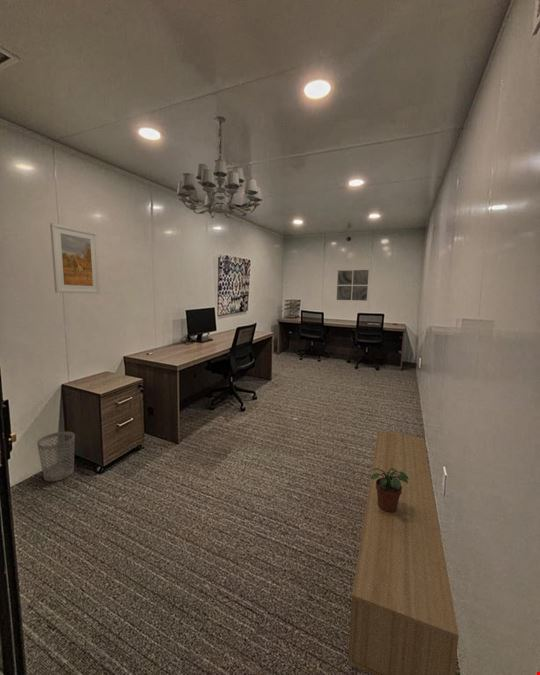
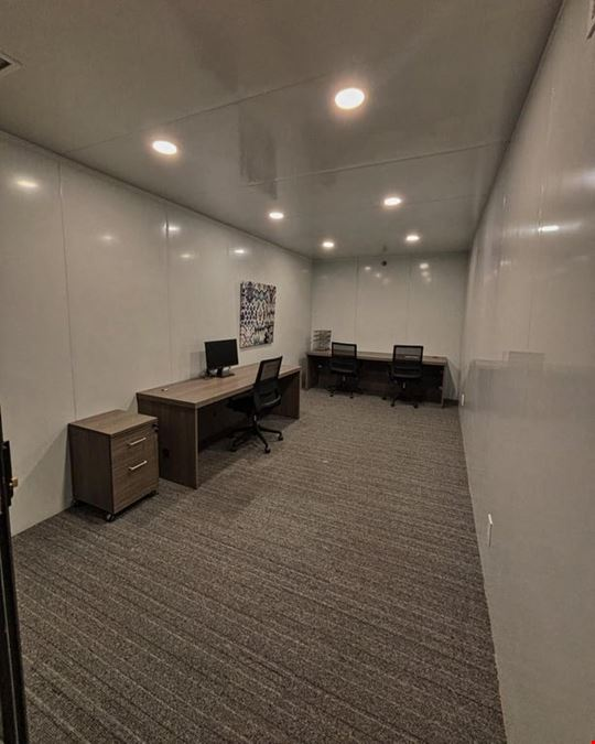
- potted plant [369,467,409,512]
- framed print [49,222,101,295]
- tv stand [347,429,460,675]
- wastebasket [36,431,76,482]
- wall art [336,269,370,302]
- chandelier [176,115,263,219]
